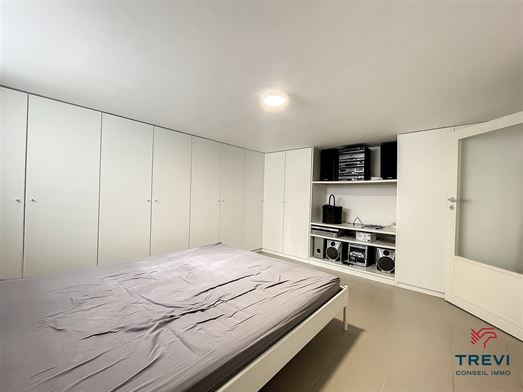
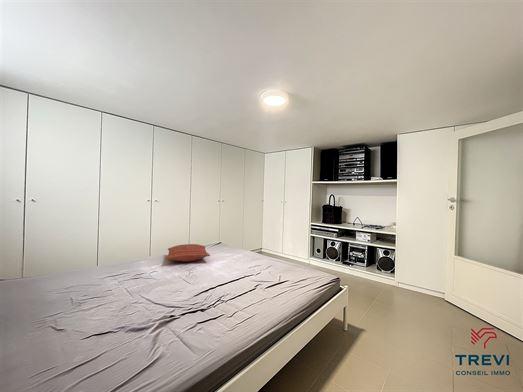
+ pillow [165,243,211,262]
